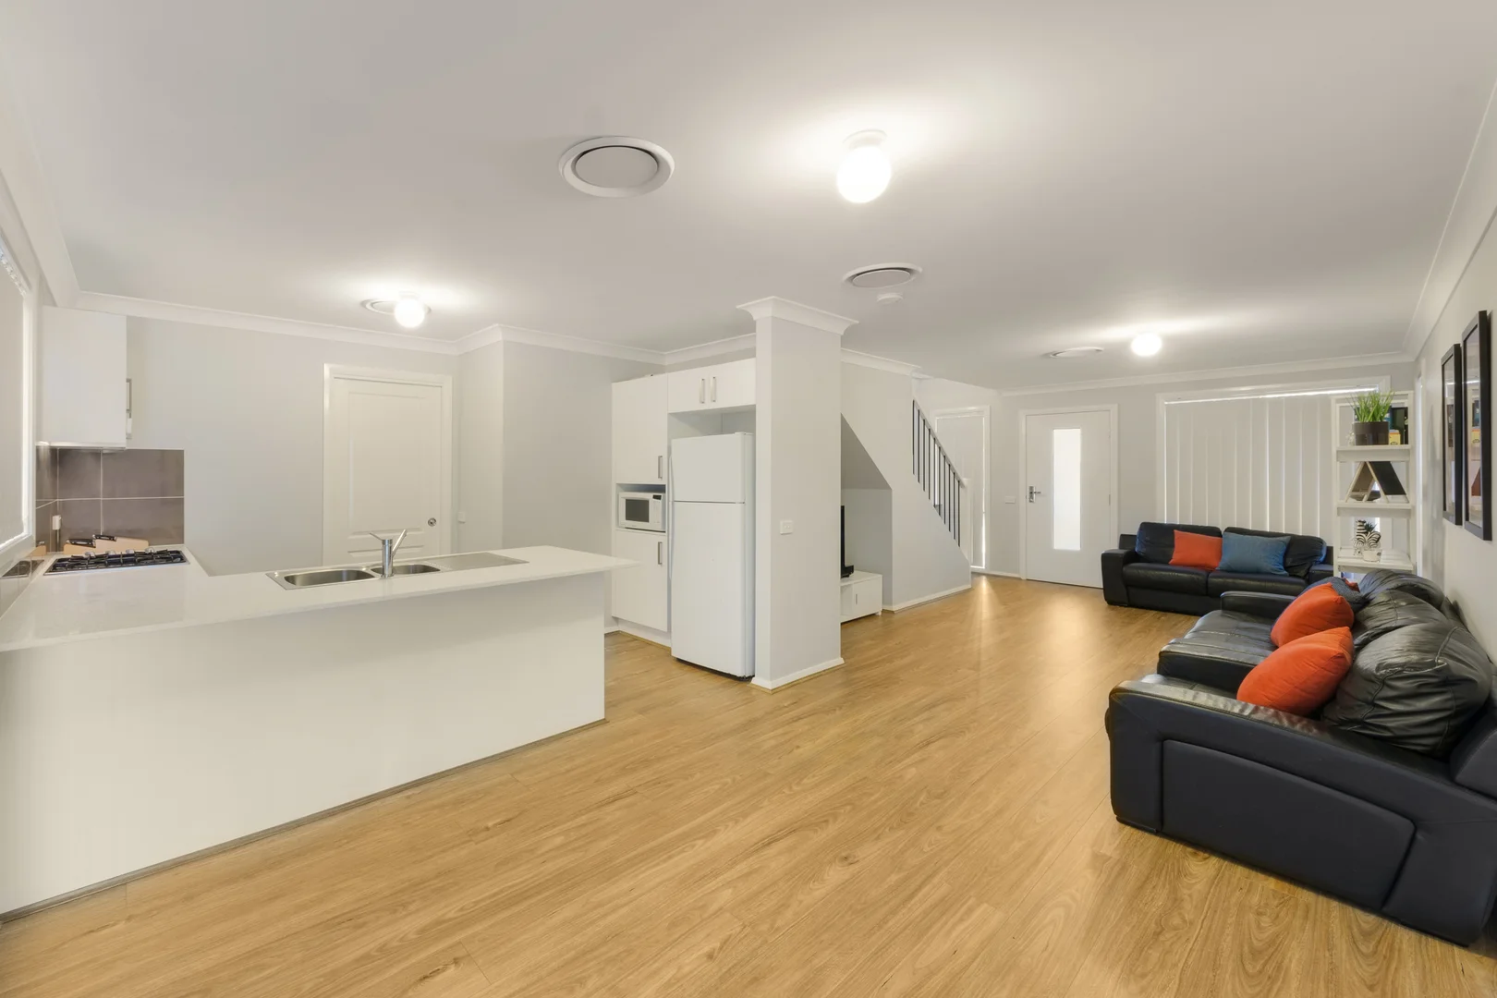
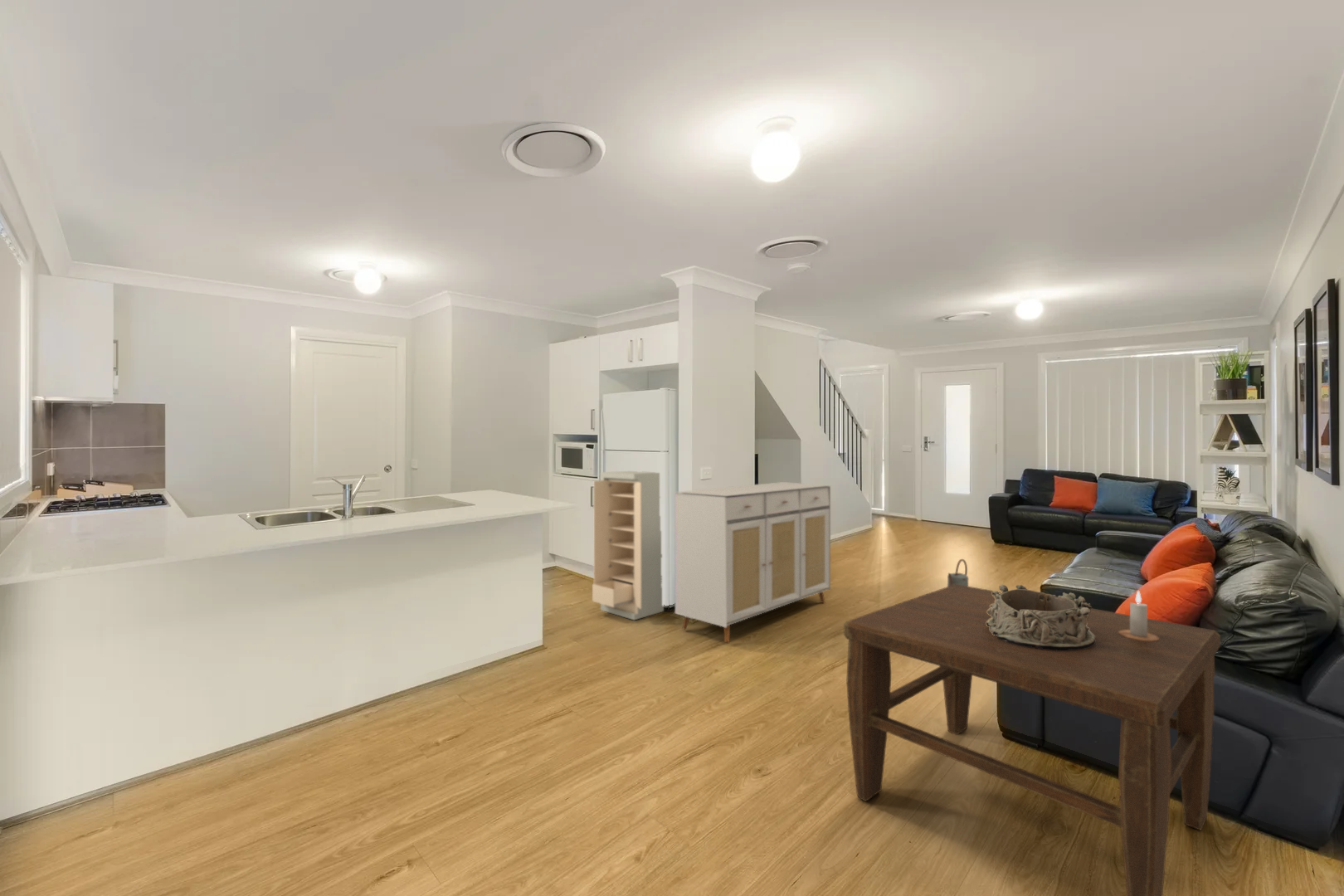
+ coffee table [843,584,1221,896]
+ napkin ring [986,584,1095,650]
+ sideboard [674,481,831,644]
+ candle [1119,590,1159,641]
+ storage cabinet [592,470,665,621]
+ watering can [947,558,970,587]
